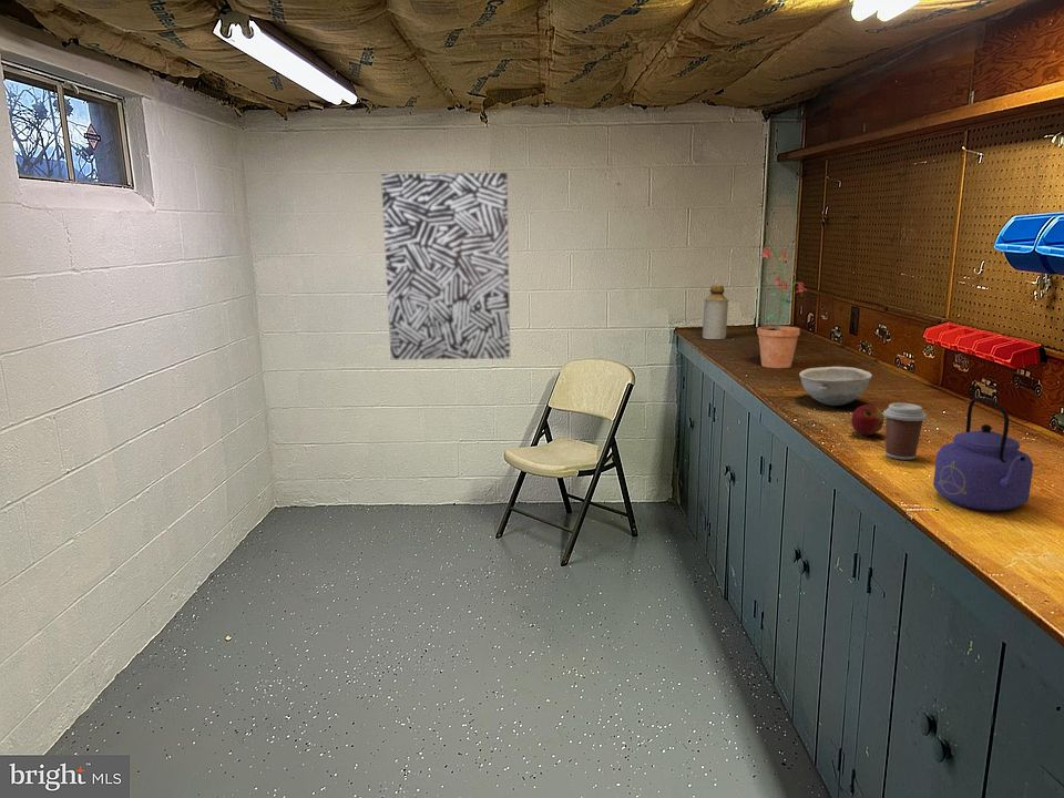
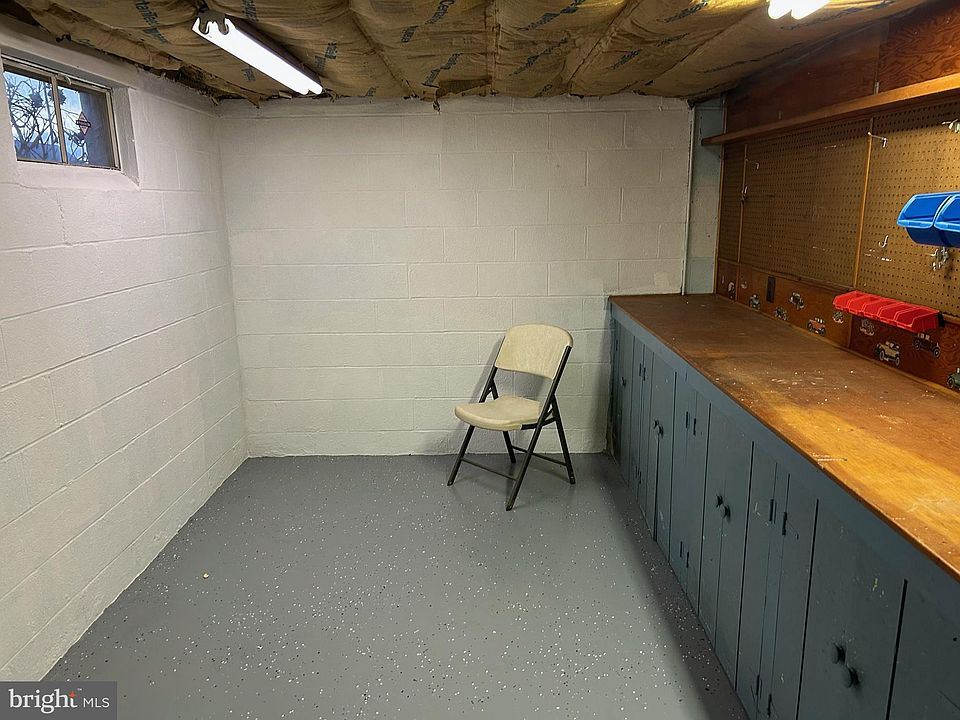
- kettle [932,396,1034,512]
- apple [850,403,886,437]
- wall art [380,172,511,360]
- potted plant [756,245,807,369]
- bowl [798,366,873,407]
- coffee cup [882,402,928,461]
- bottle [702,284,729,340]
